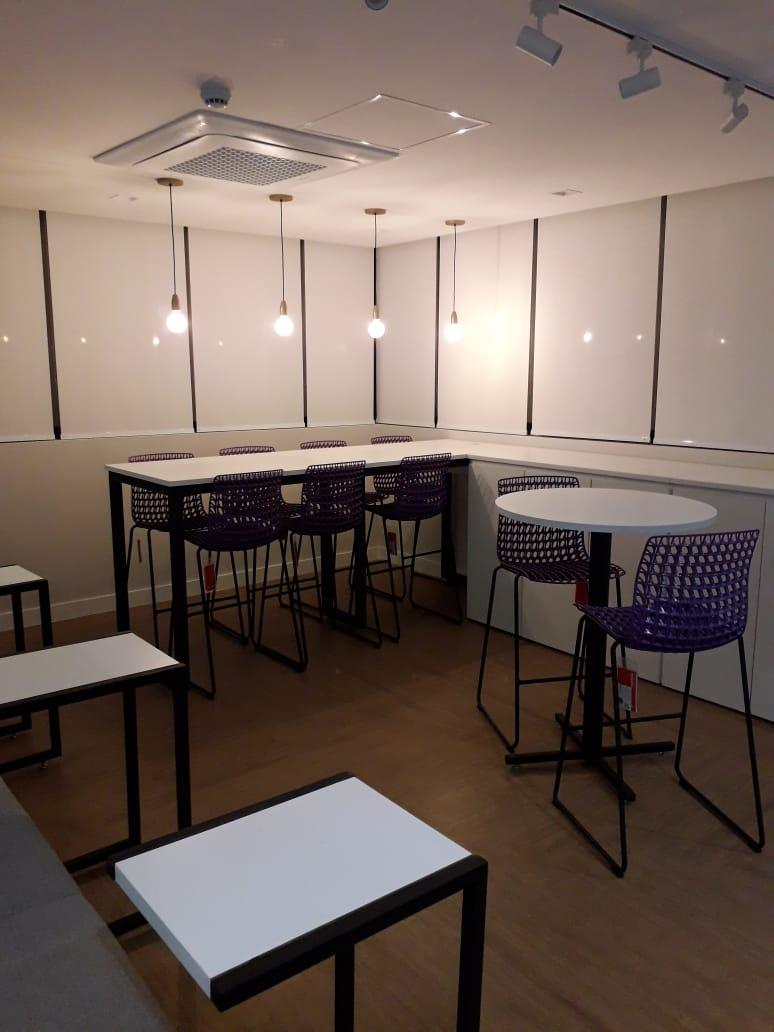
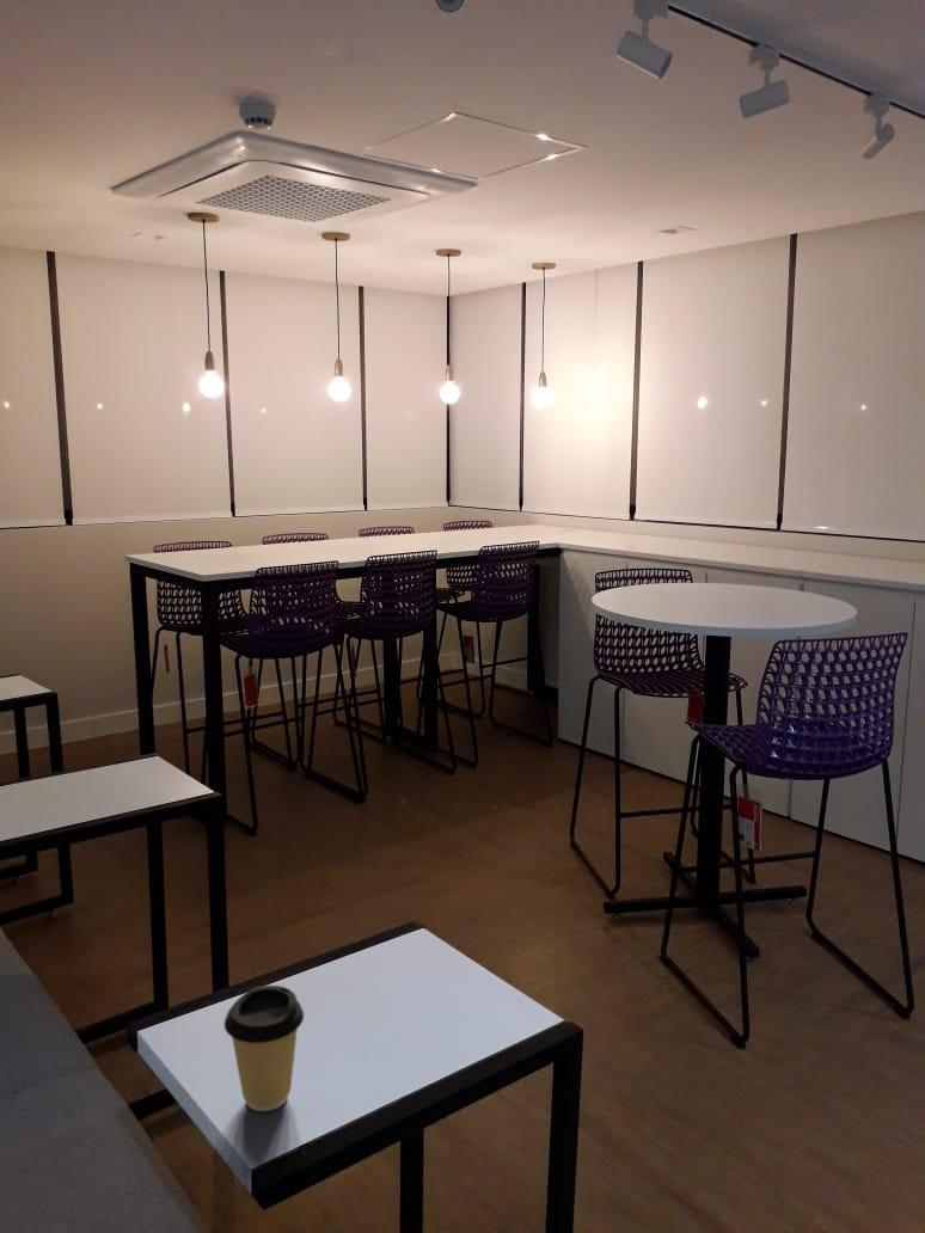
+ coffee cup [223,984,305,1112]
